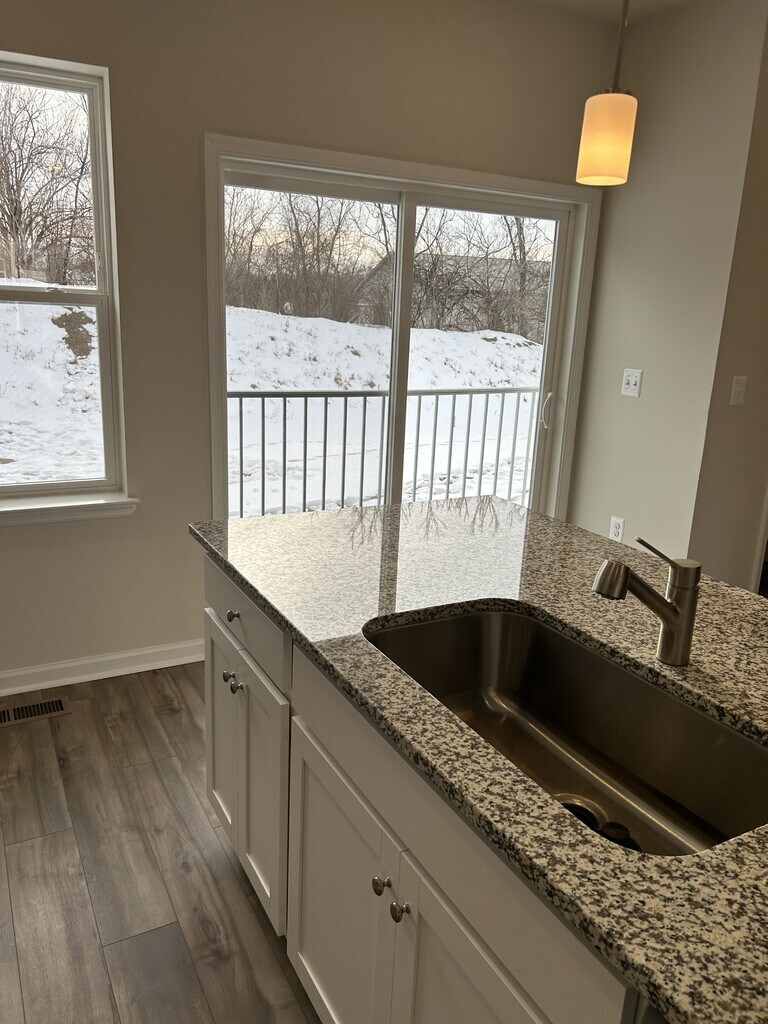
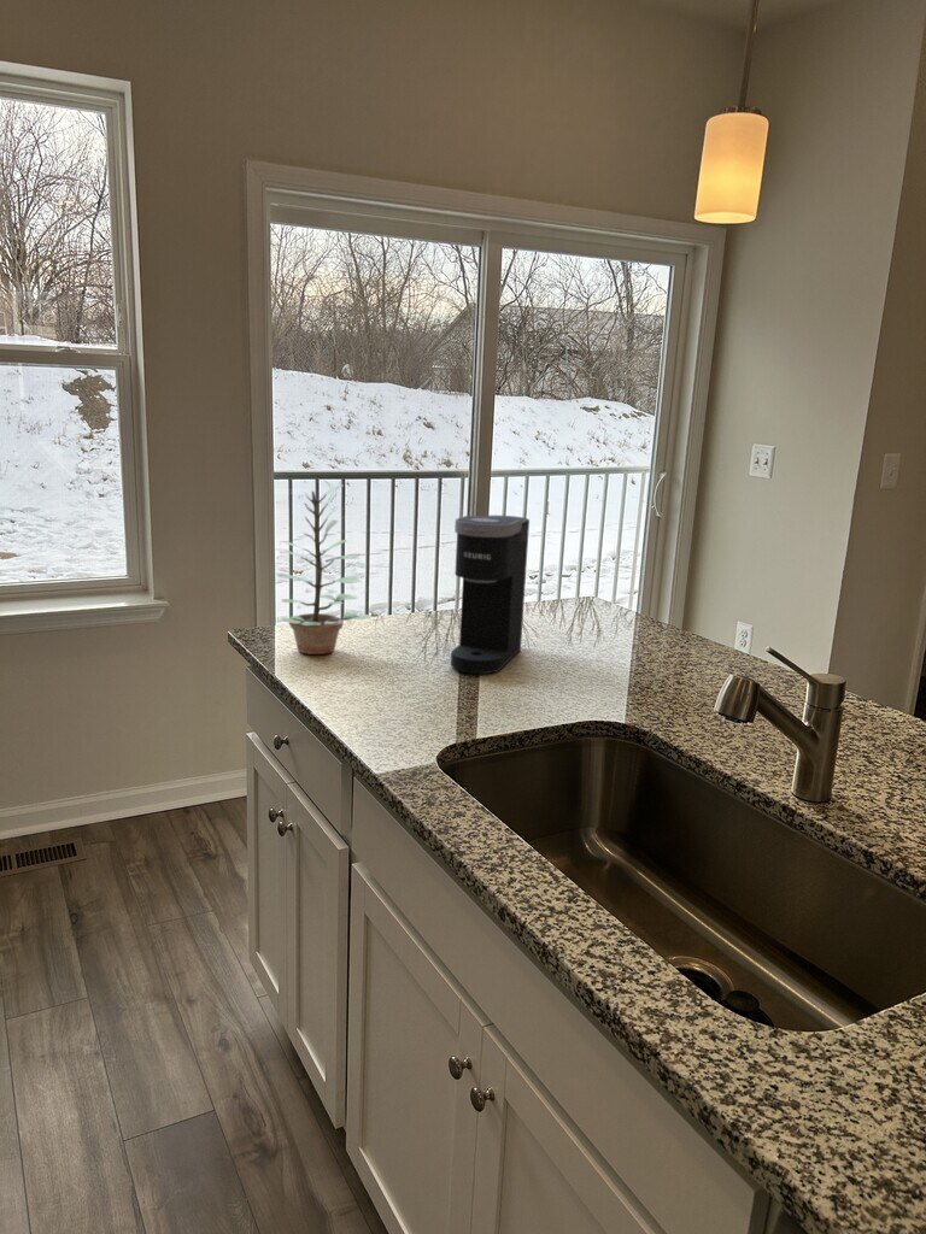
+ coffee maker [450,515,531,675]
+ plant [275,483,373,656]
